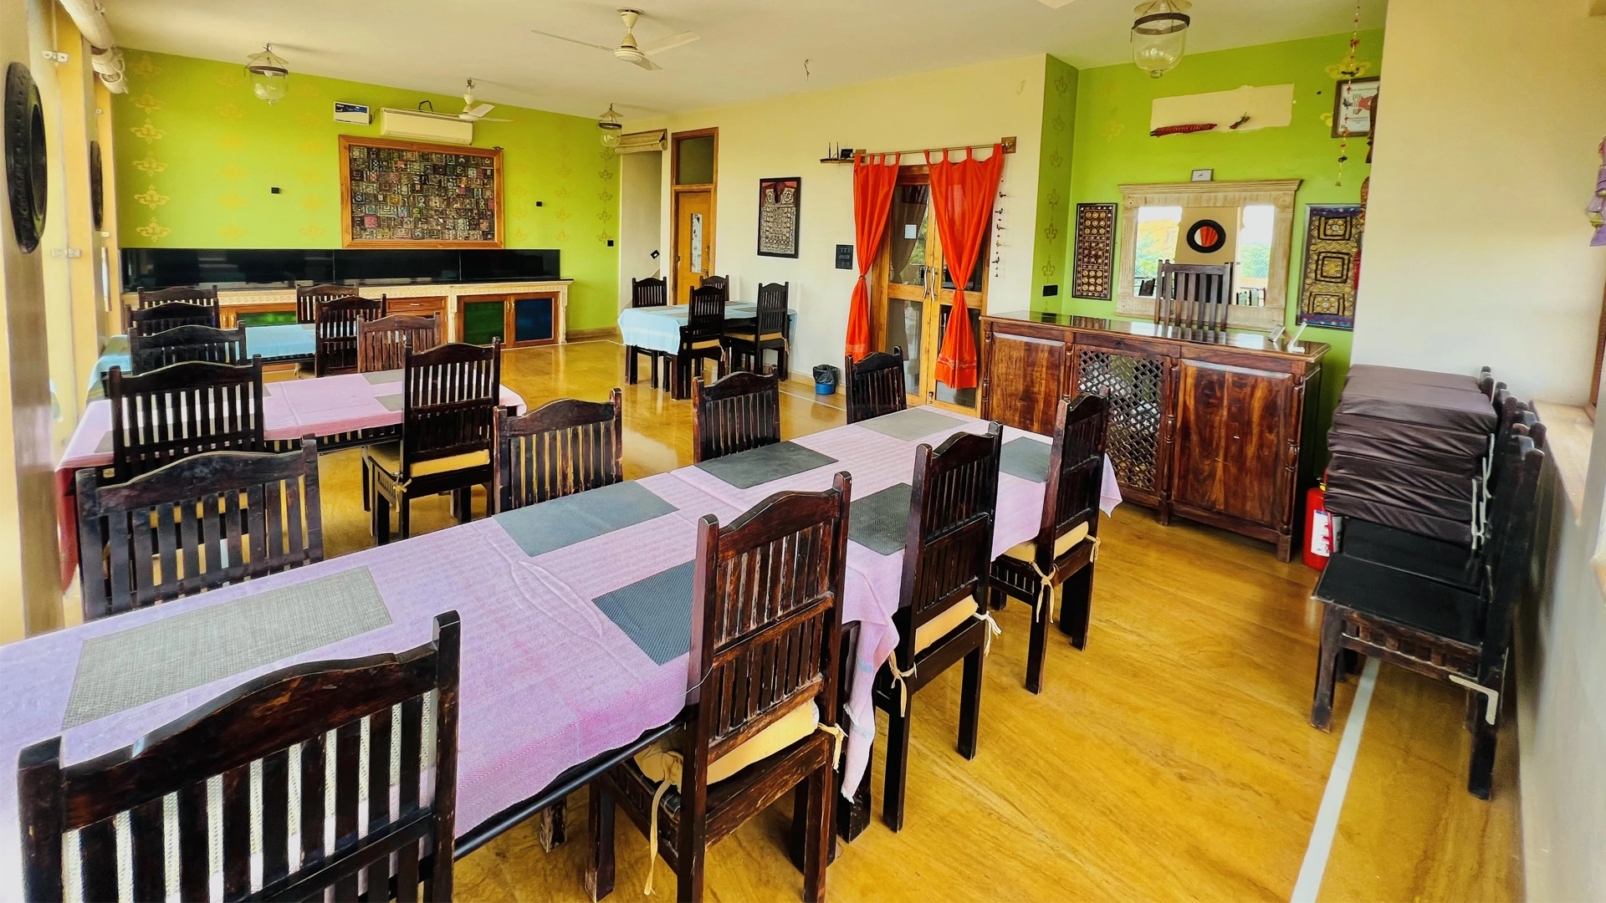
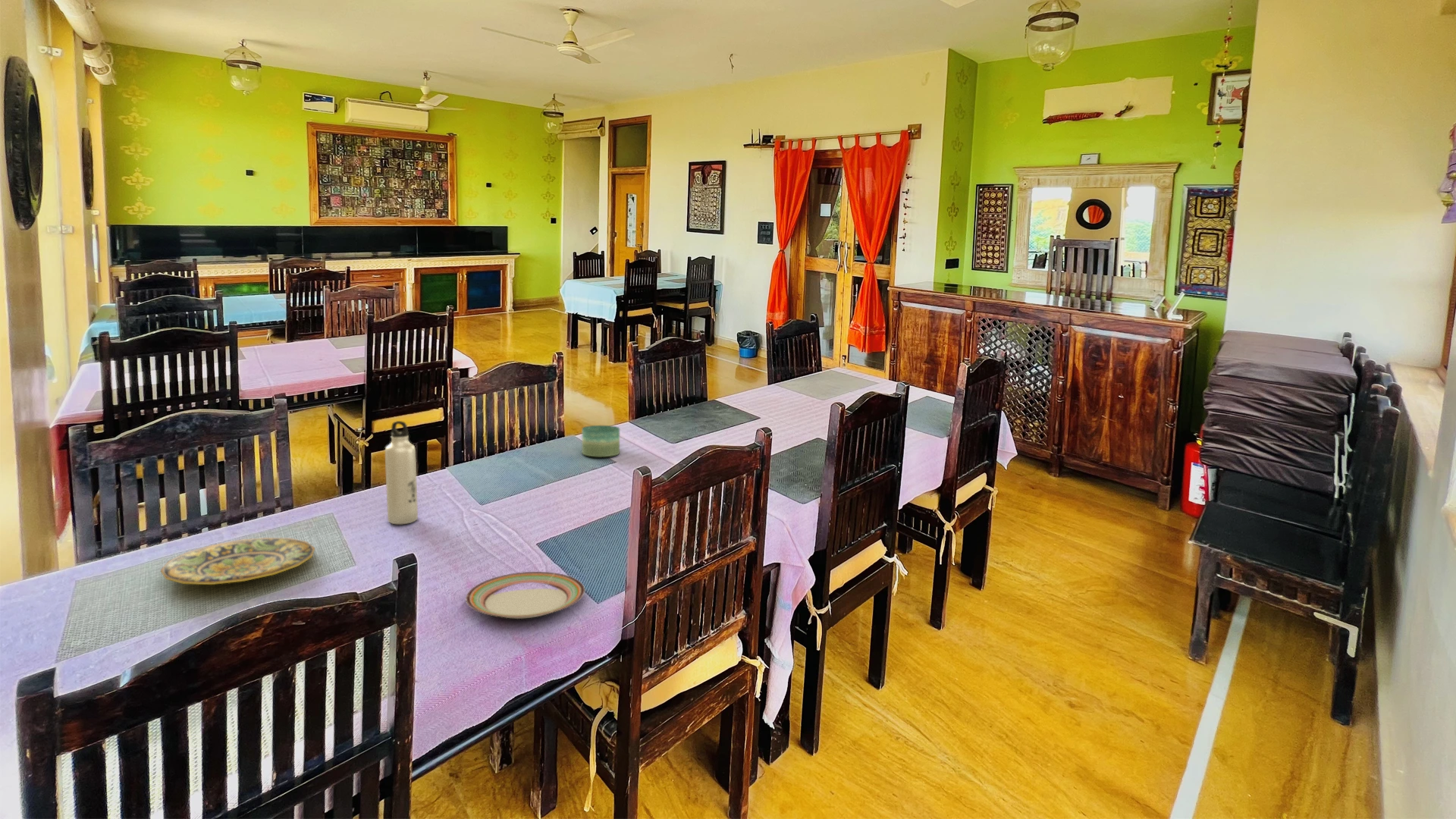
+ water bottle [384,420,419,525]
+ plate [160,537,315,585]
+ plate [466,571,585,620]
+ candle [582,425,620,457]
